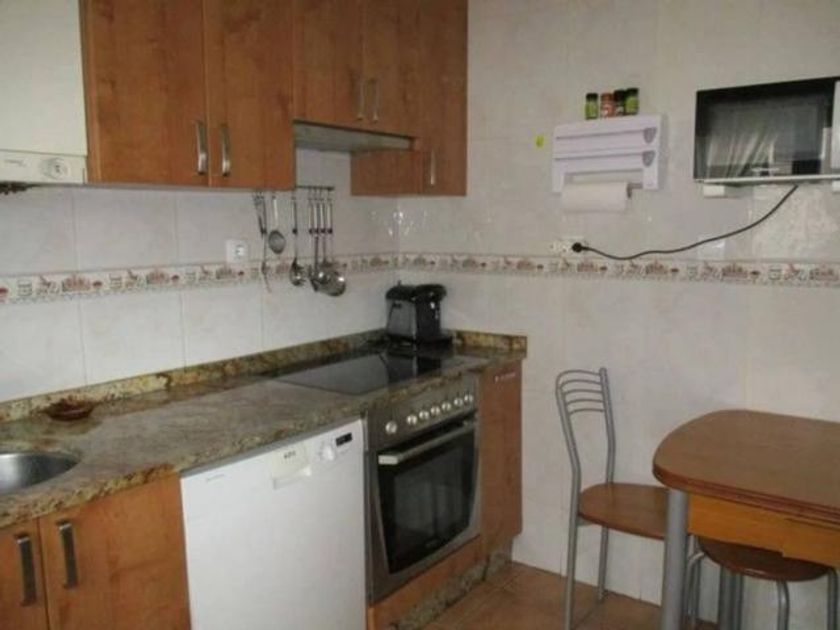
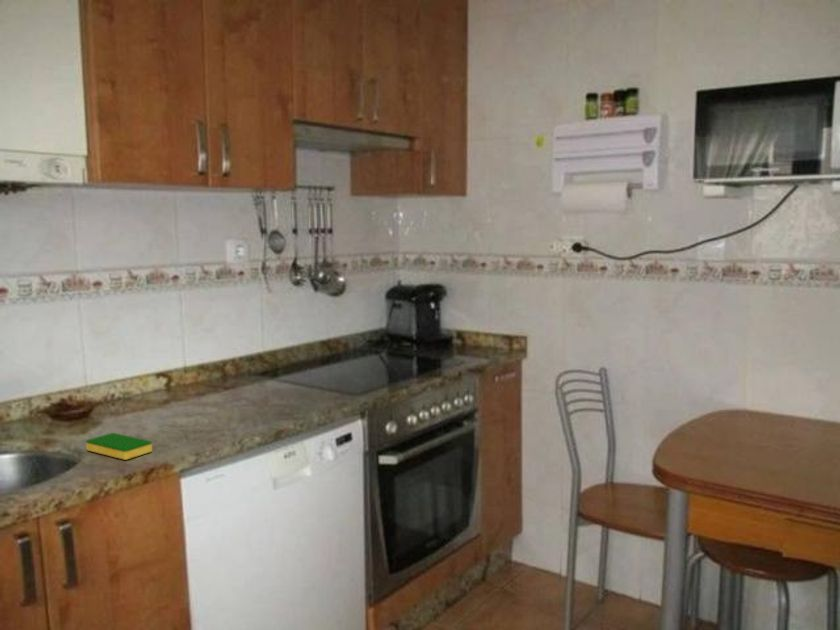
+ dish sponge [85,432,153,461]
